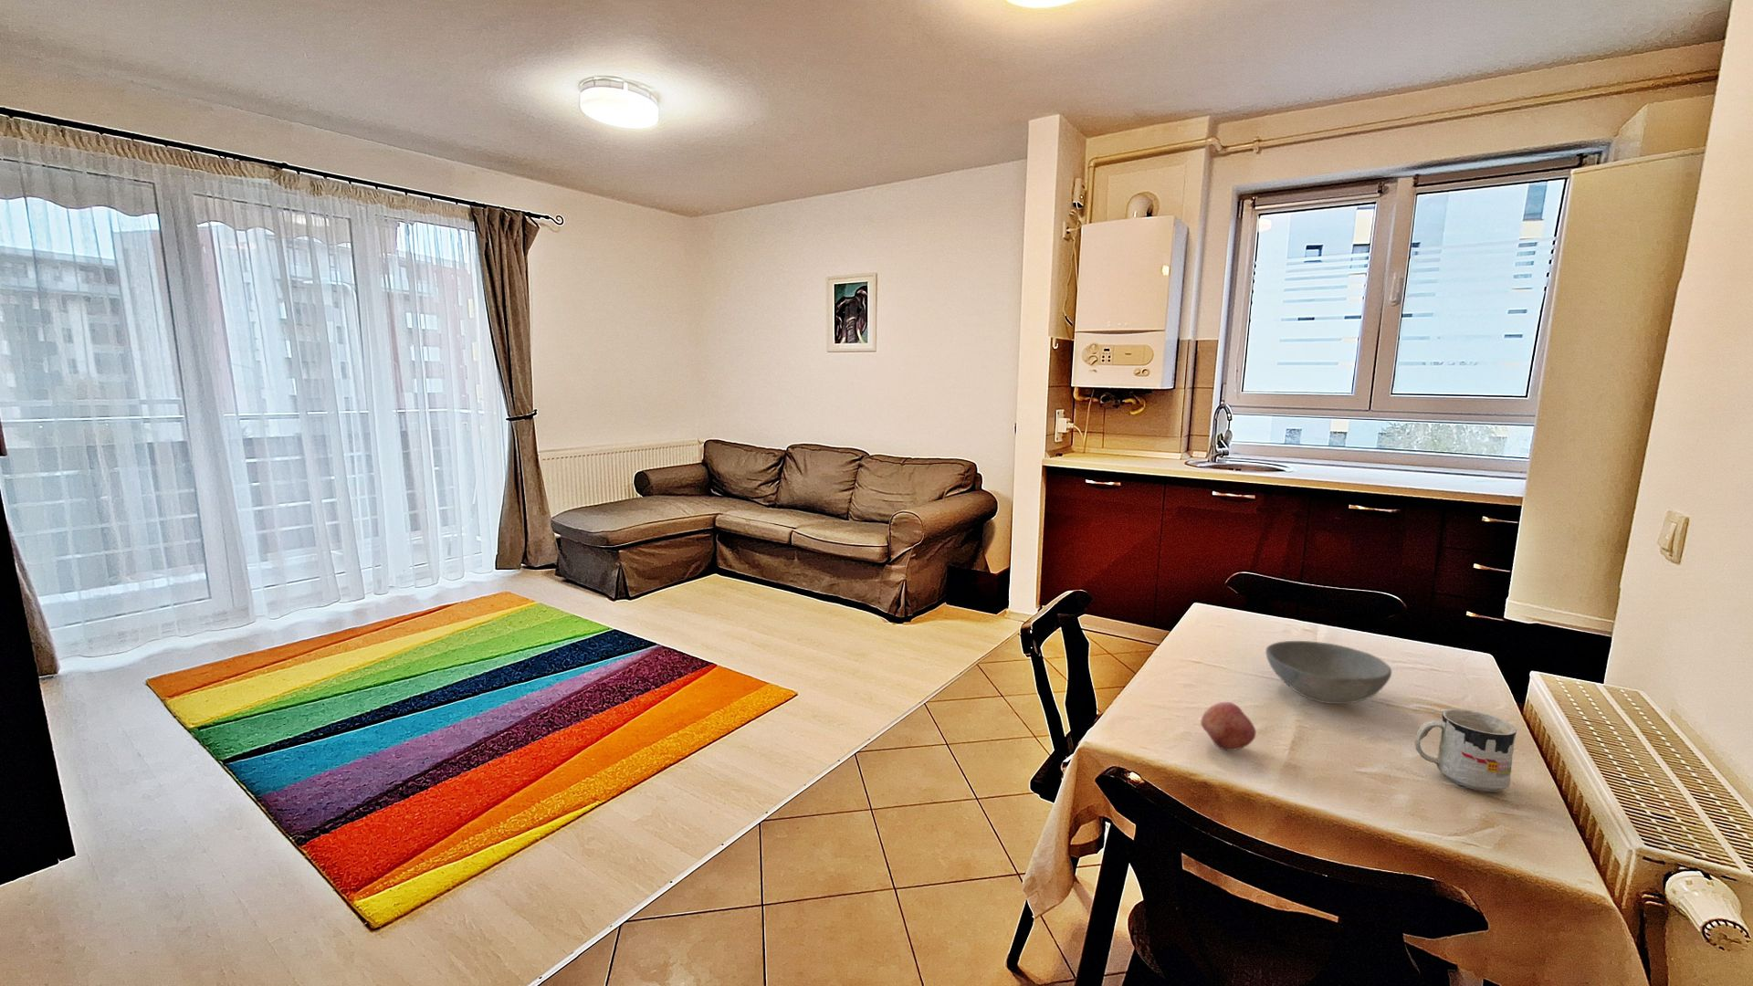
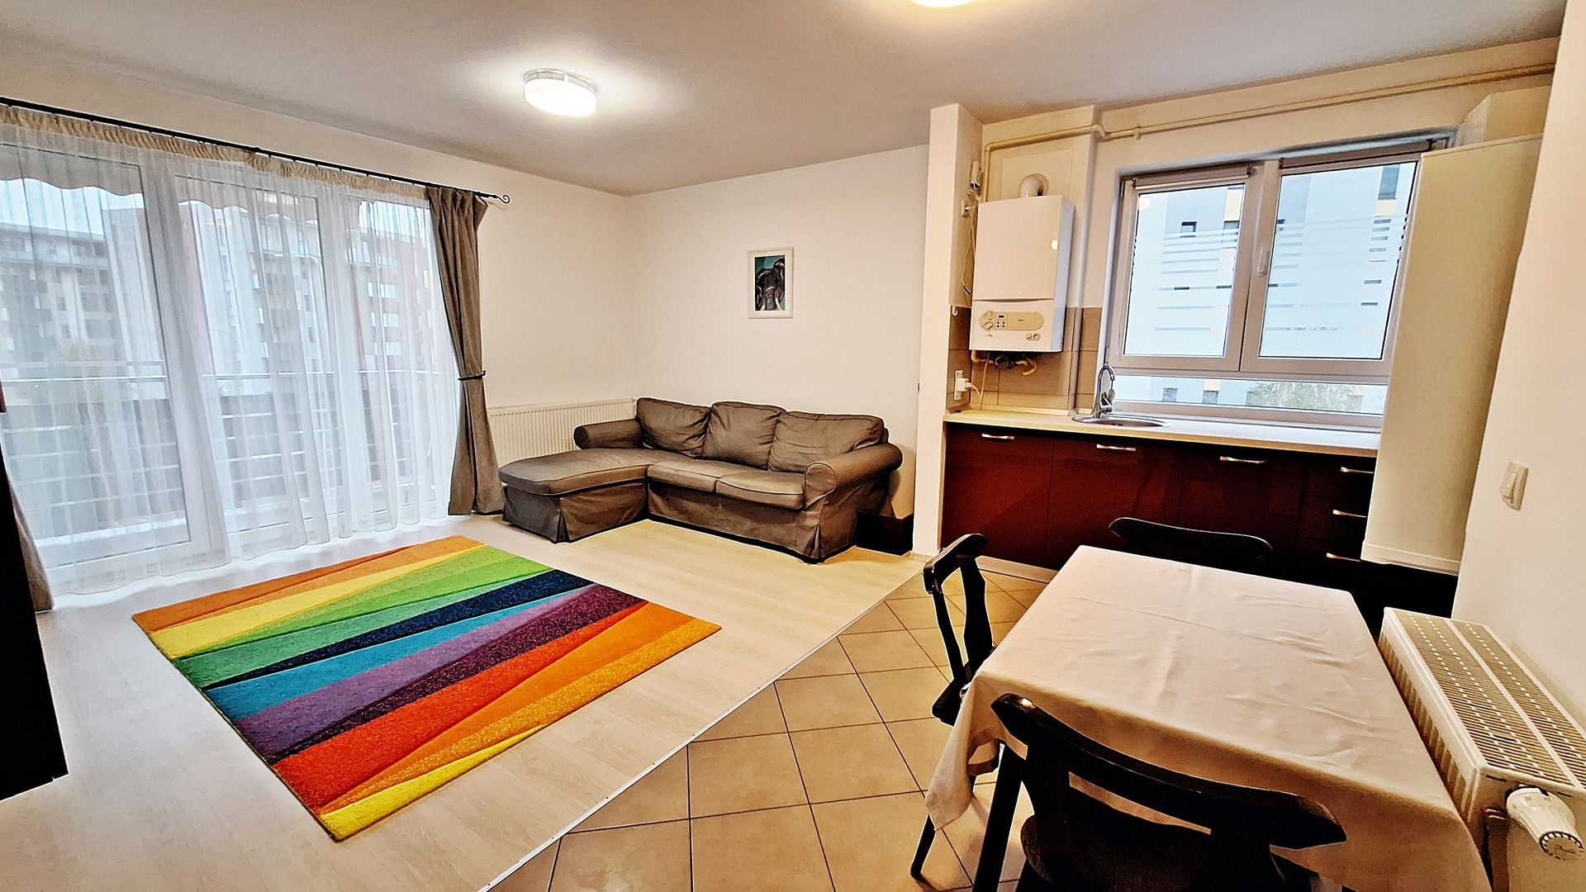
- bowl [1264,640,1392,704]
- mug [1413,708,1517,793]
- fruit [1199,701,1257,751]
